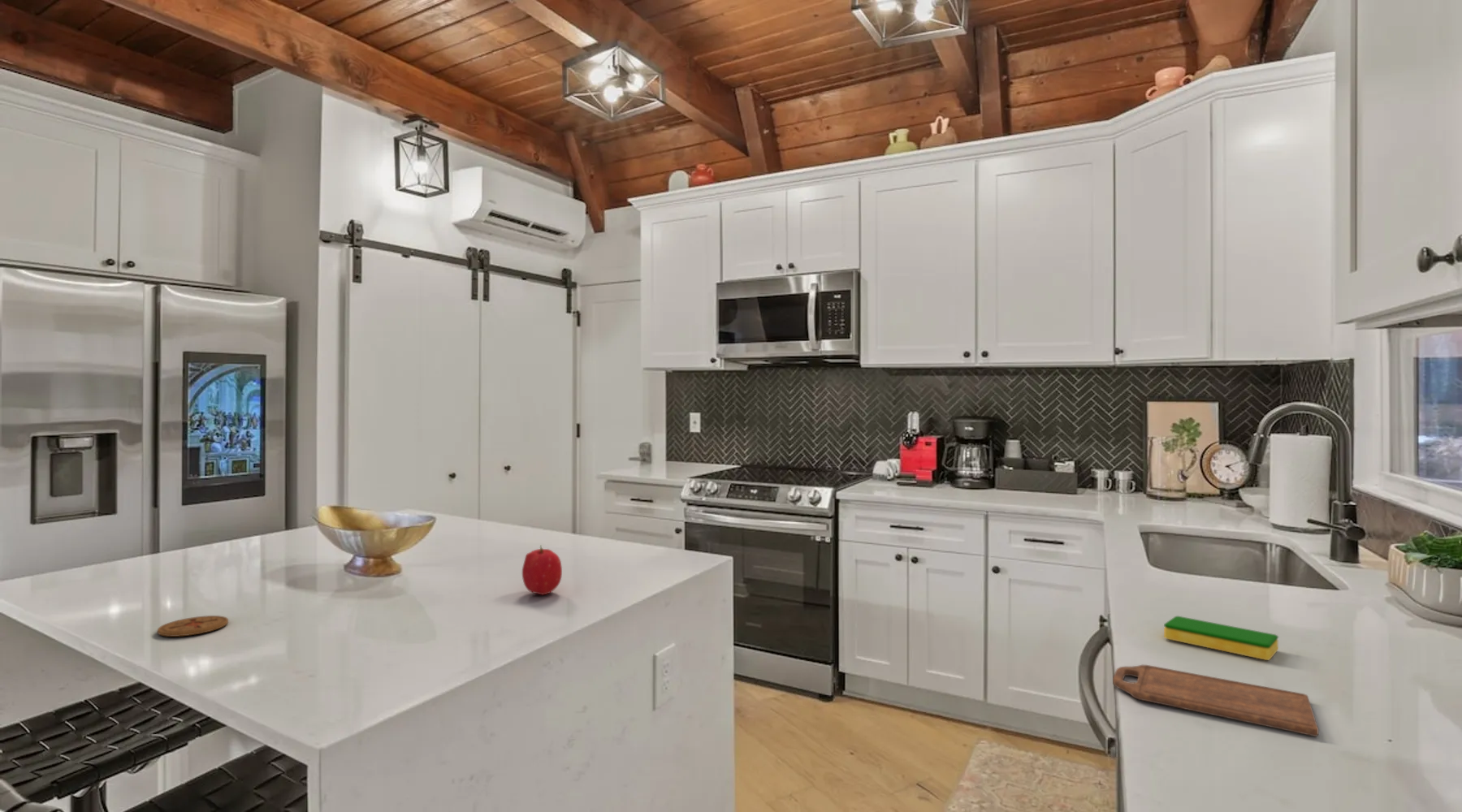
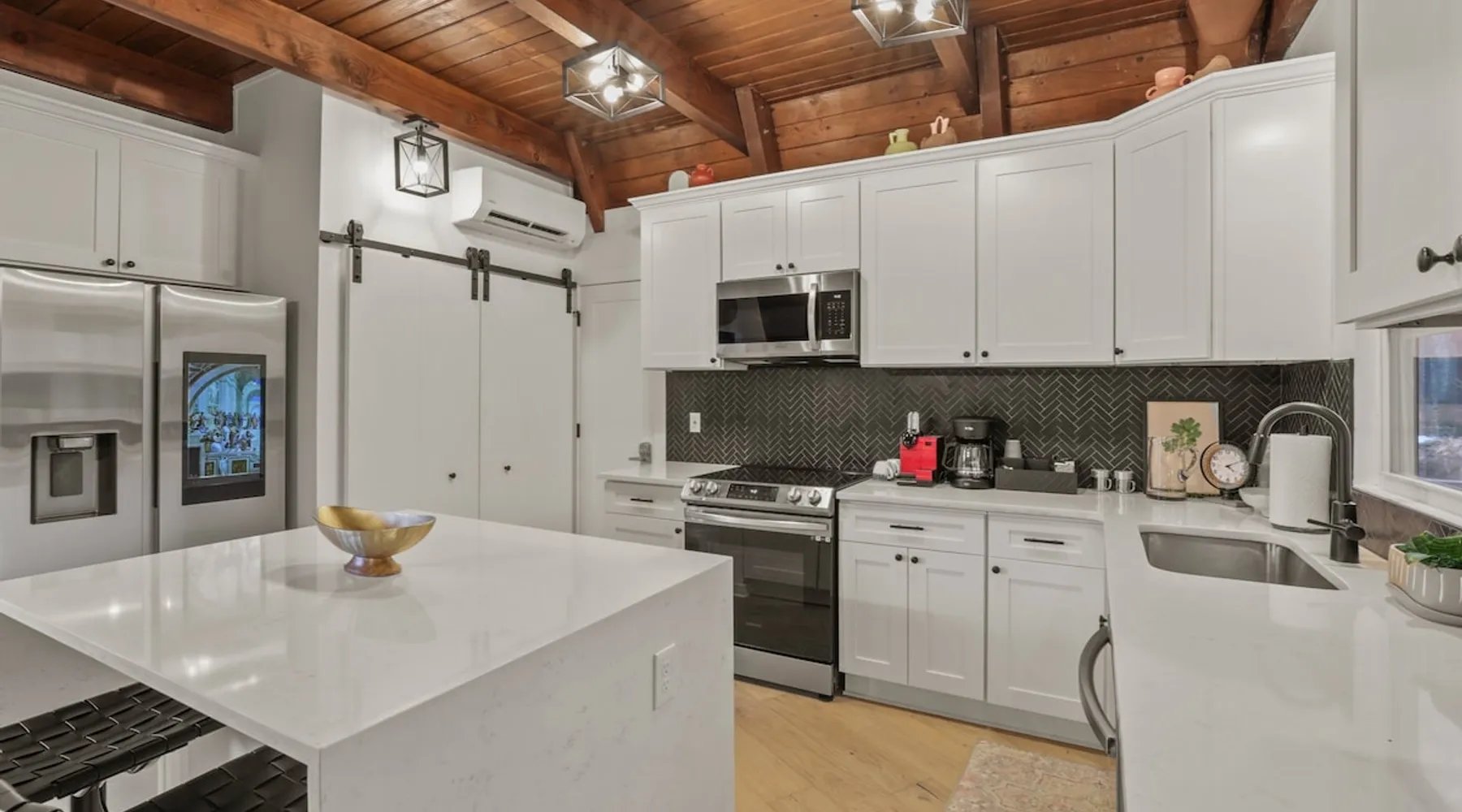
- dish sponge [1163,615,1279,661]
- coaster [157,615,229,637]
- cutting board [1112,664,1319,737]
- fruit [521,545,563,596]
